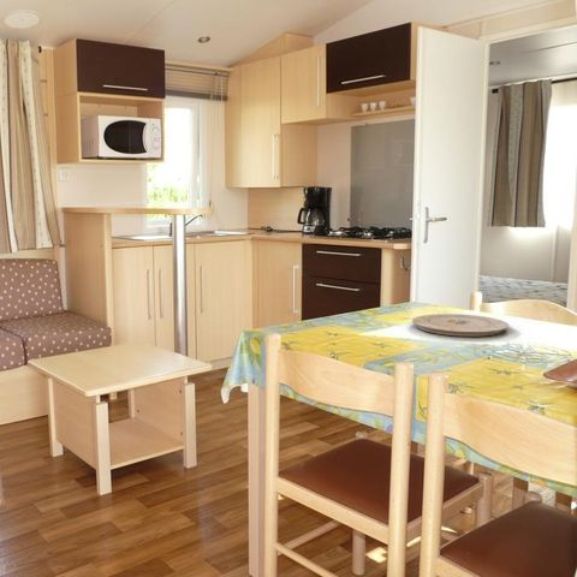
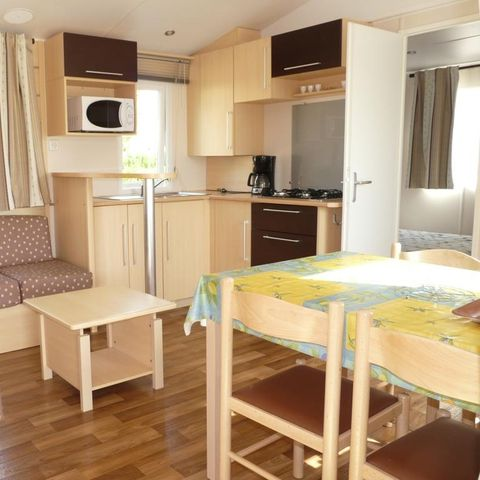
- plate [411,313,511,338]
